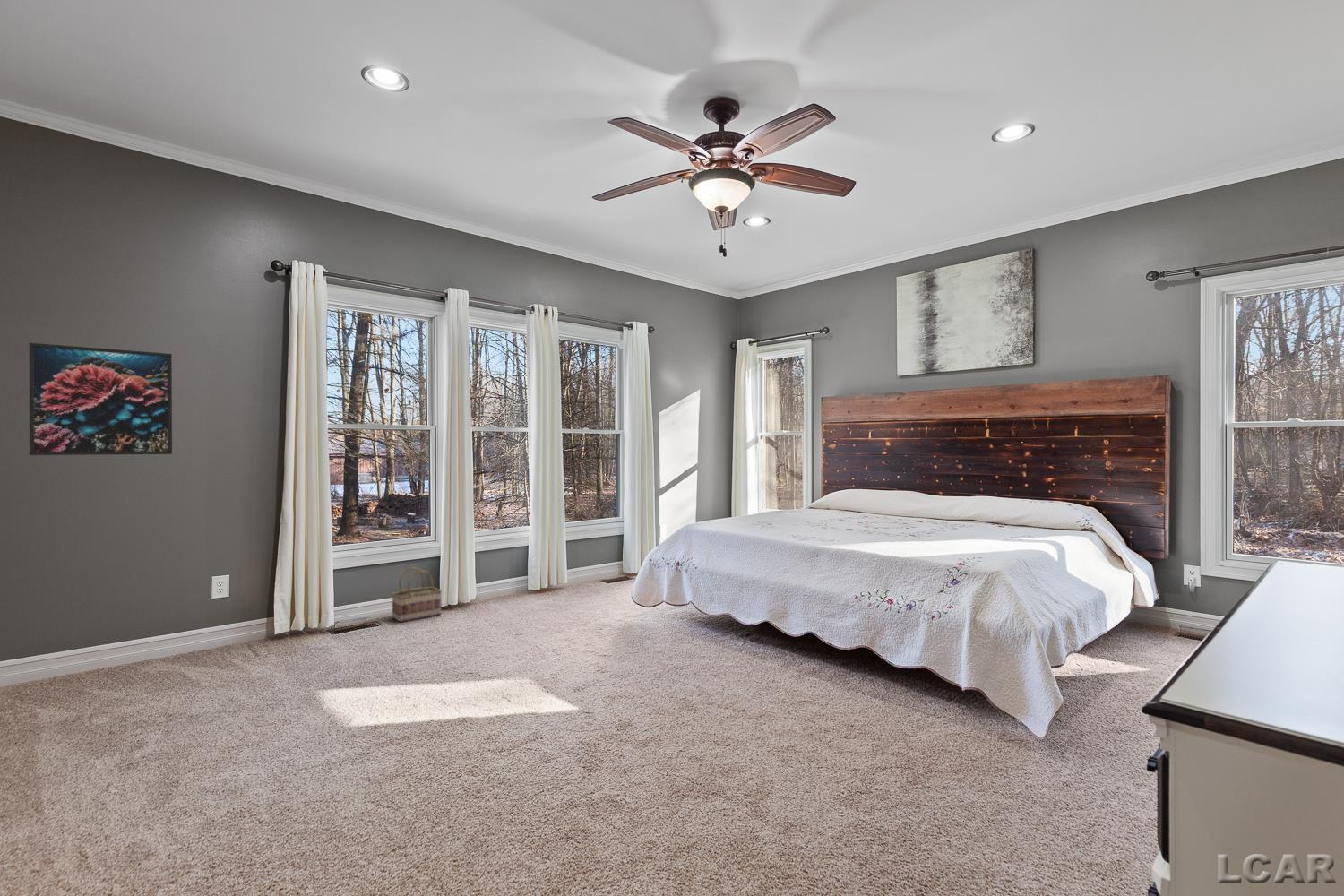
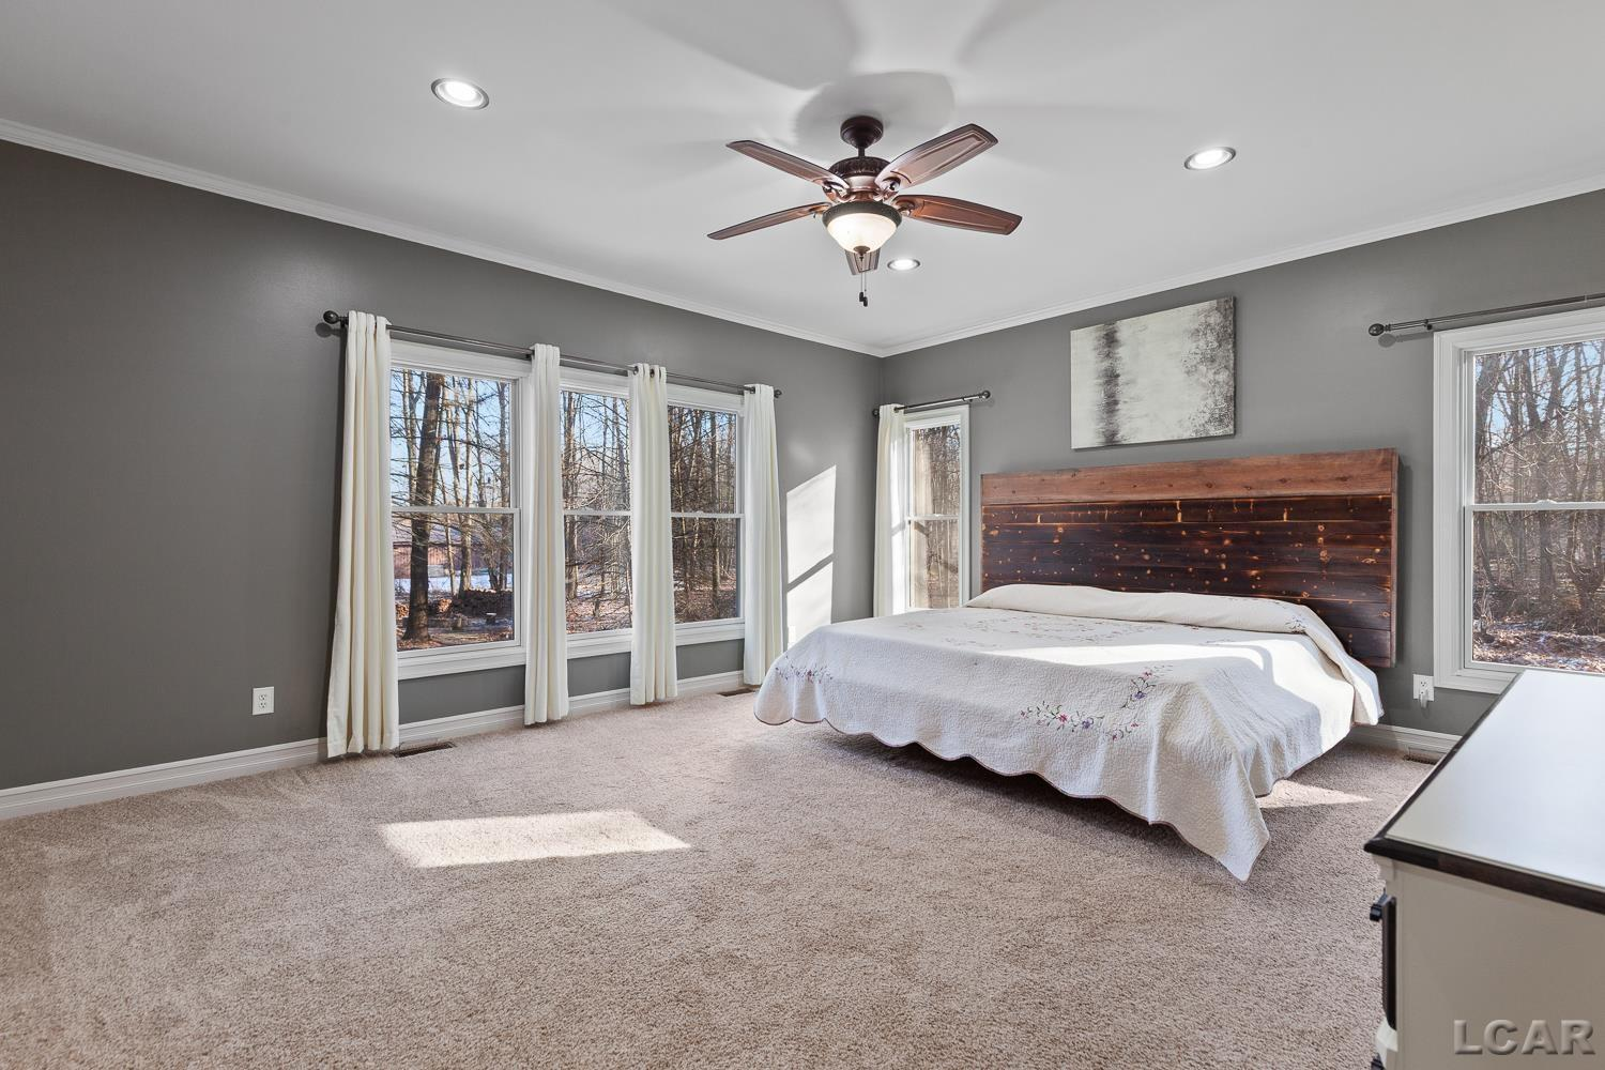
- basket [391,566,443,623]
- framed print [28,342,173,456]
